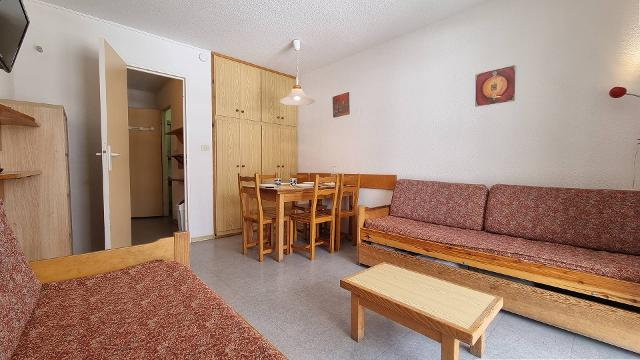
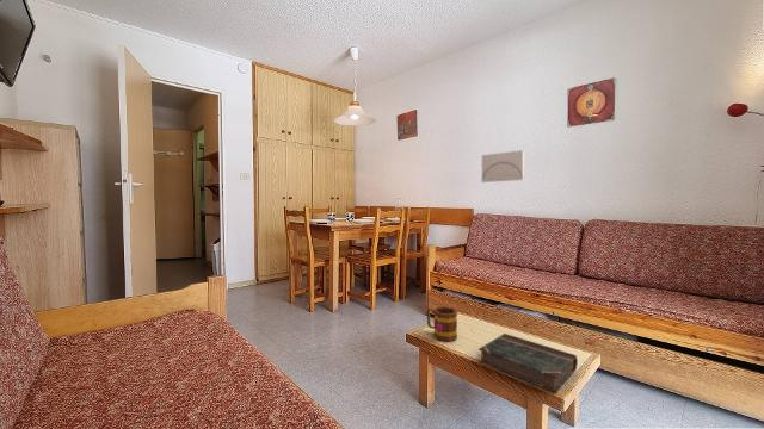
+ mug [426,306,458,343]
+ book [478,332,579,394]
+ wall art [481,149,525,184]
